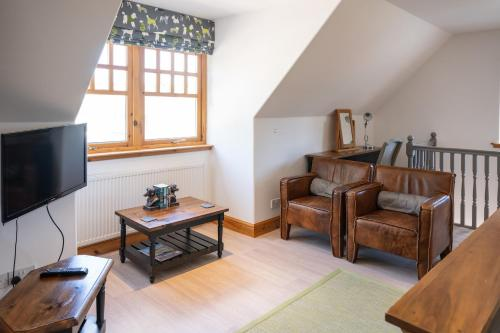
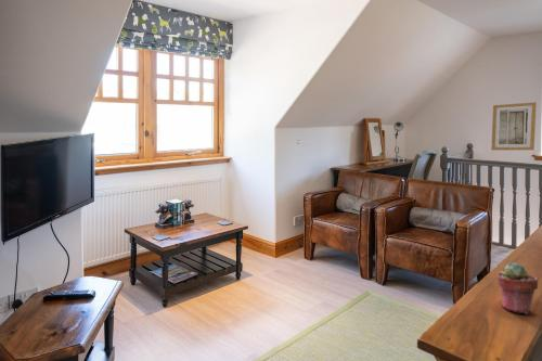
+ potted succulent [495,261,539,314]
+ wall art [490,101,538,151]
